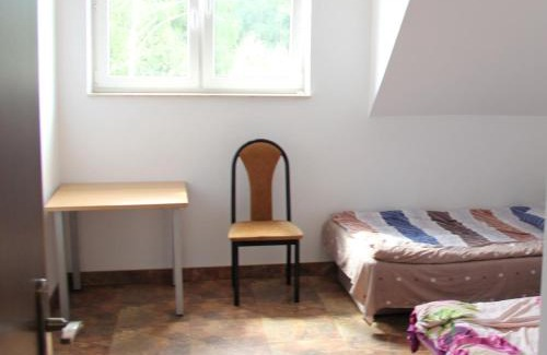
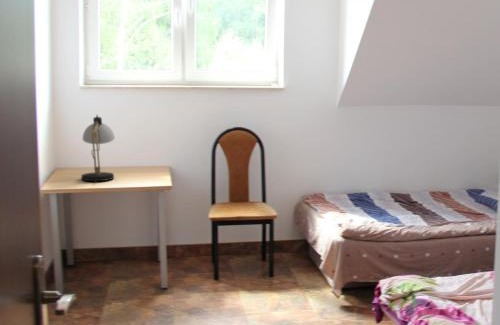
+ desk lamp [80,114,116,184]
